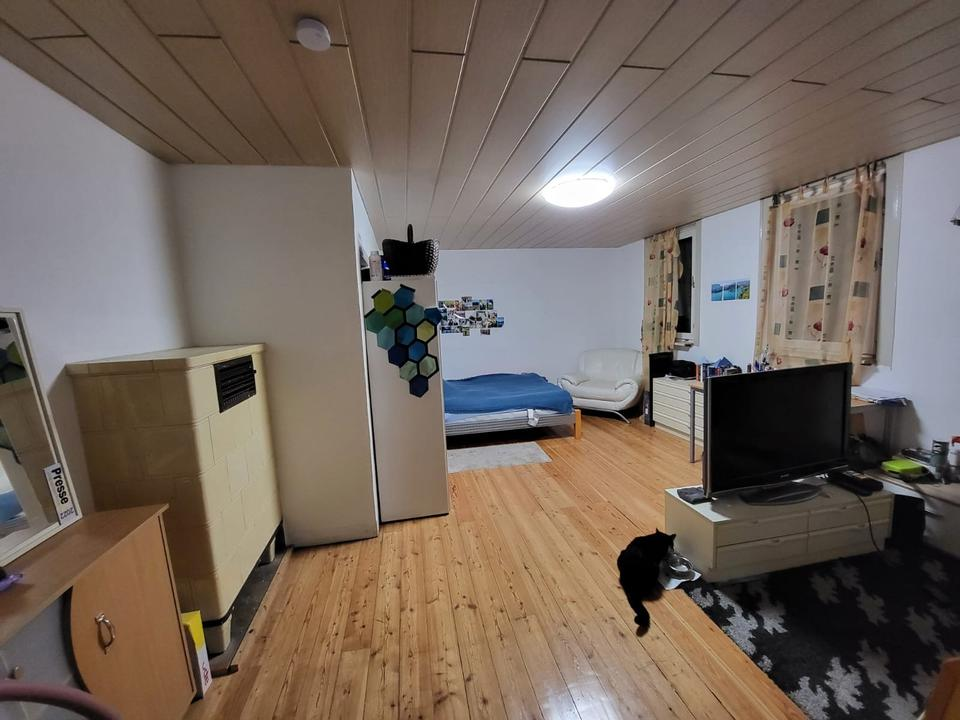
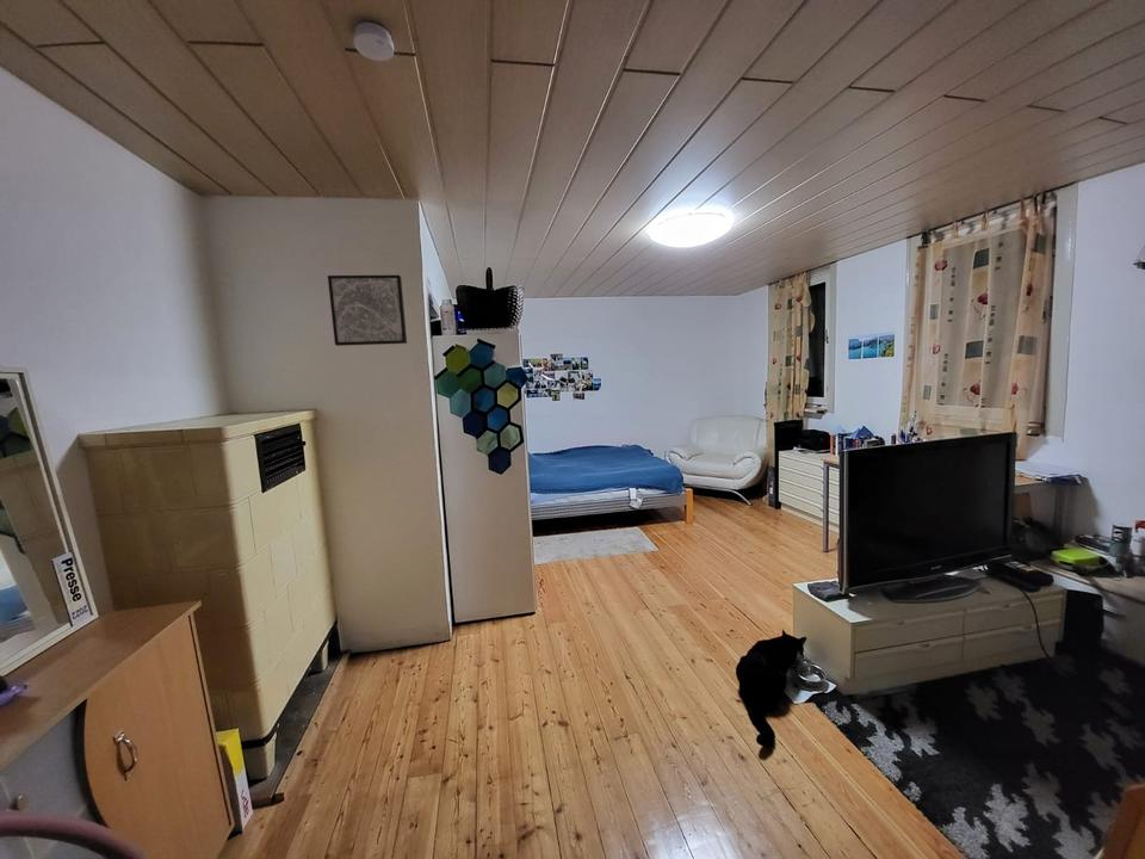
+ wall art [327,274,408,347]
